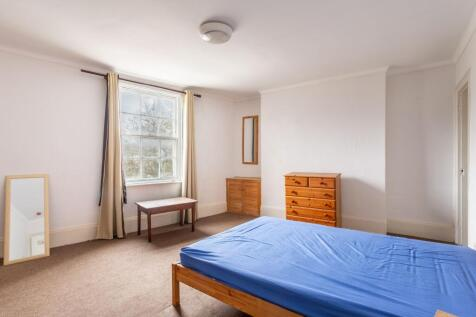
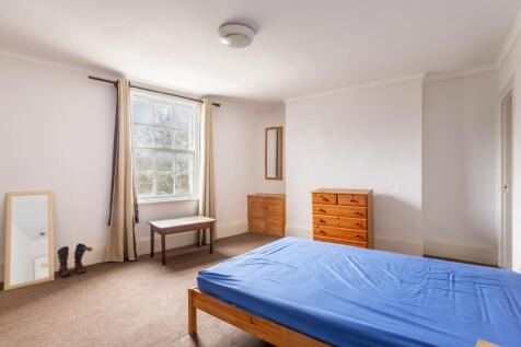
+ boots [56,242,94,278]
